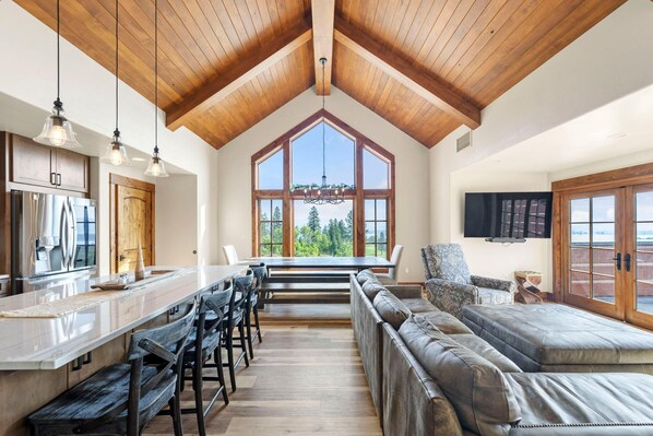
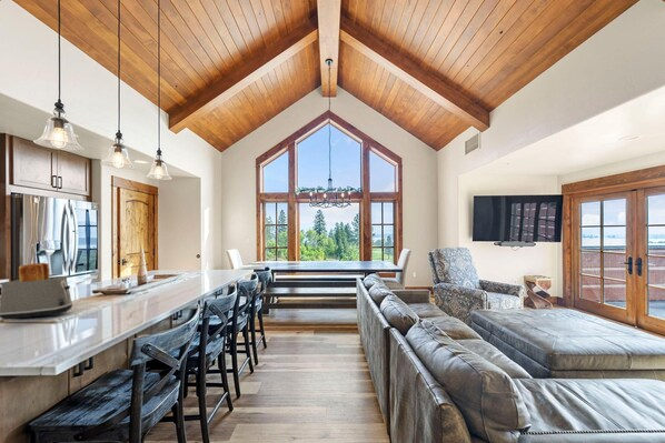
+ toaster [0,262,73,321]
